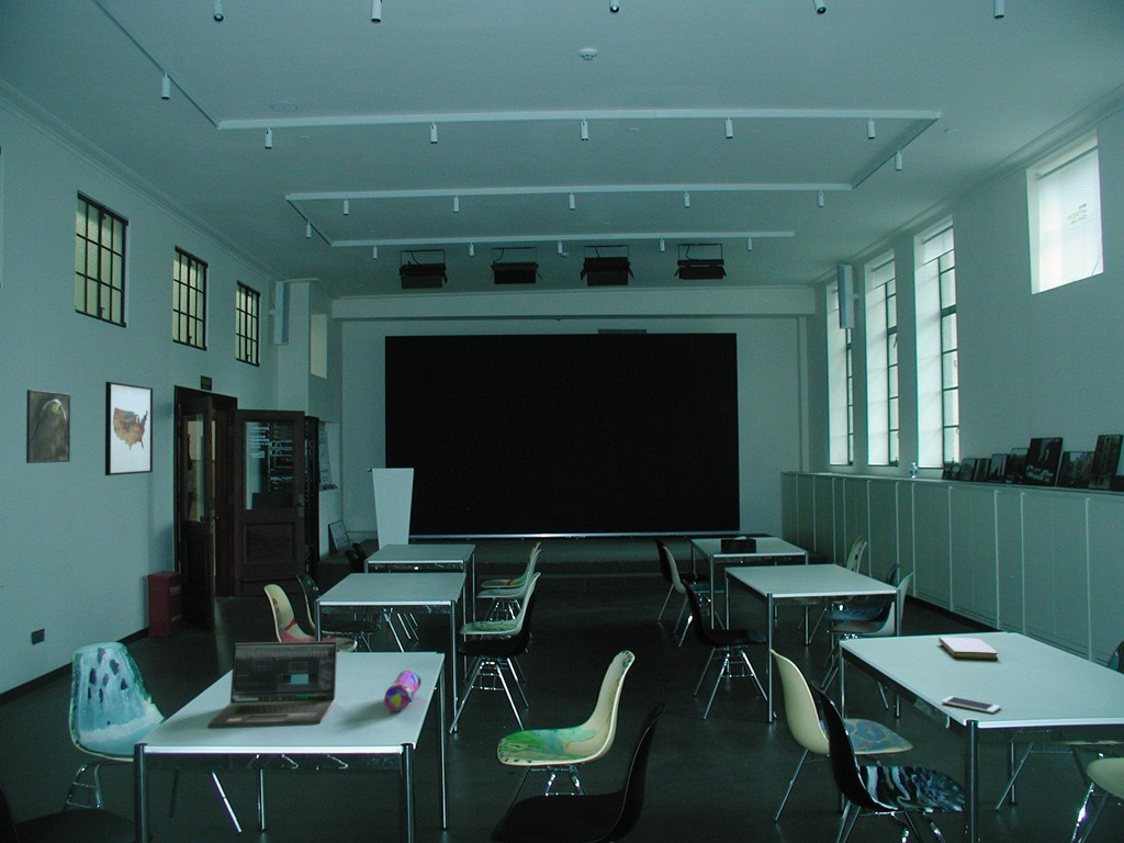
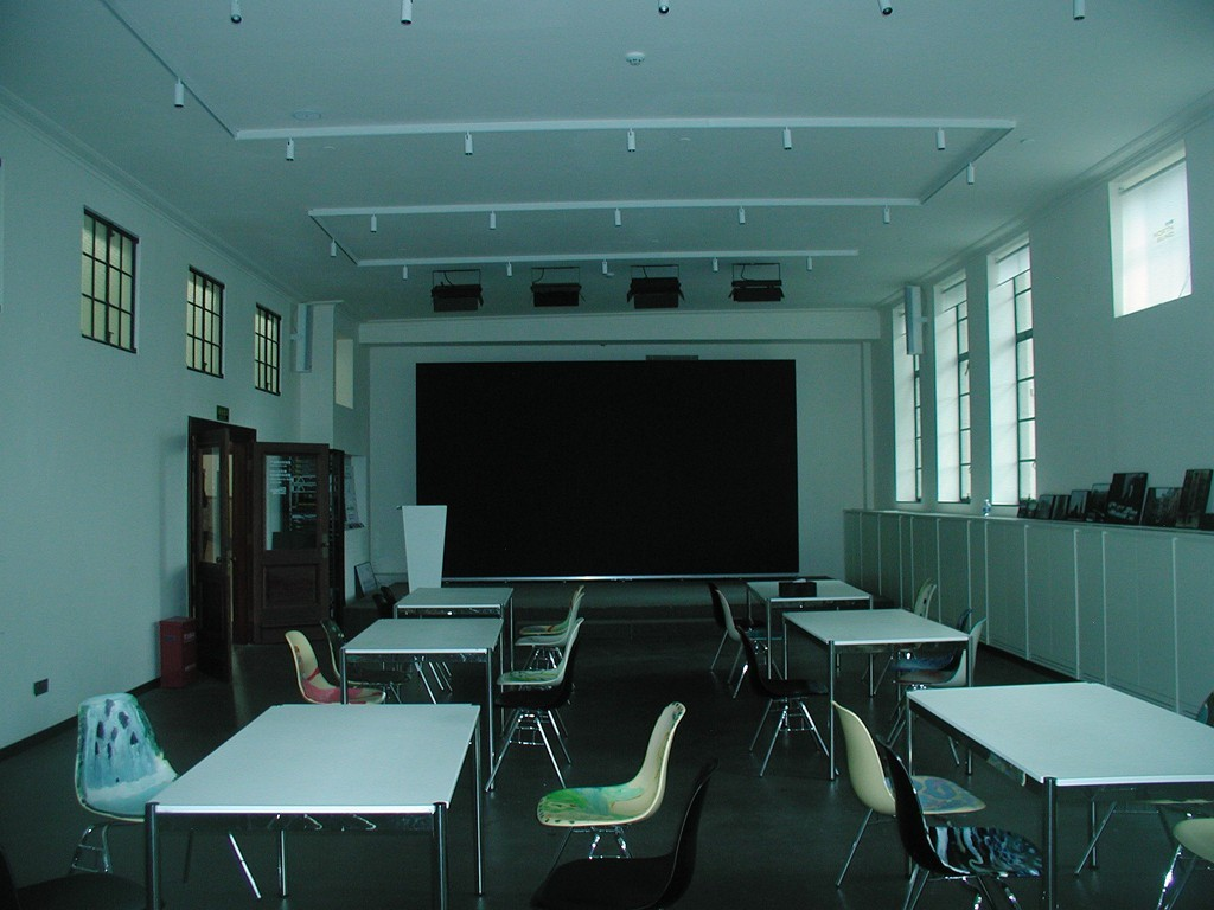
- notebook [937,637,999,660]
- cell phone [941,695,1002,715]
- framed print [25,389,71,464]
- pencil case [383,670,423,712]
- wall art [104,381,154,476]
- laptop [206,640,338,729]
